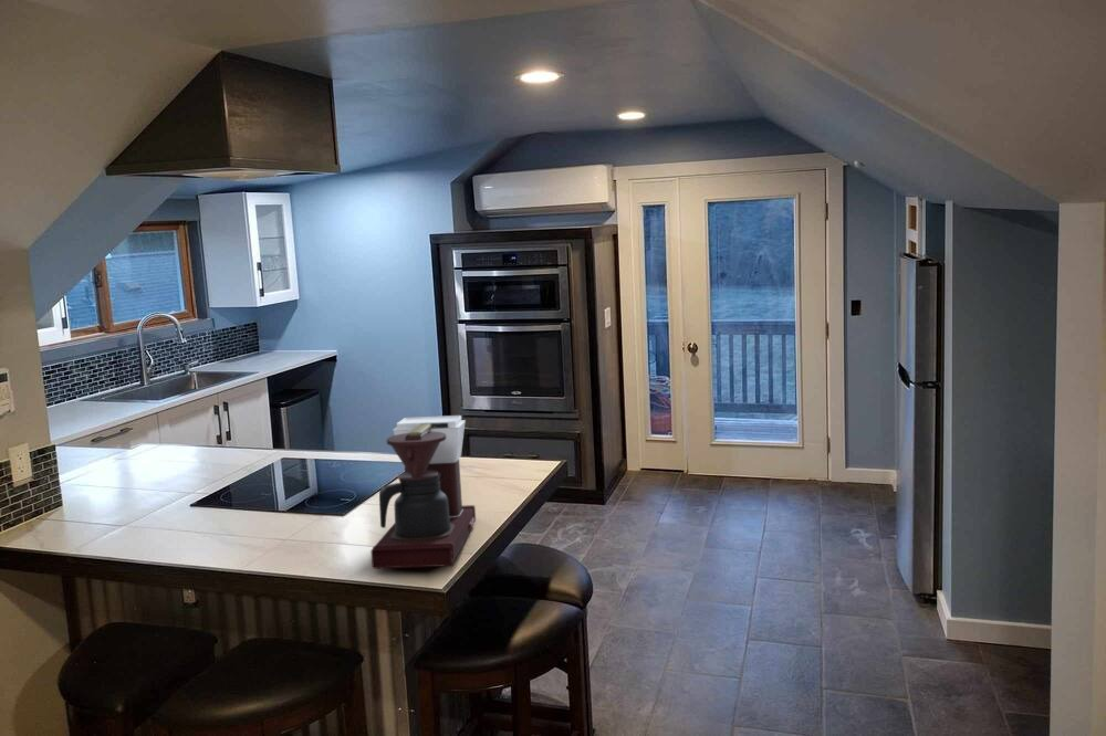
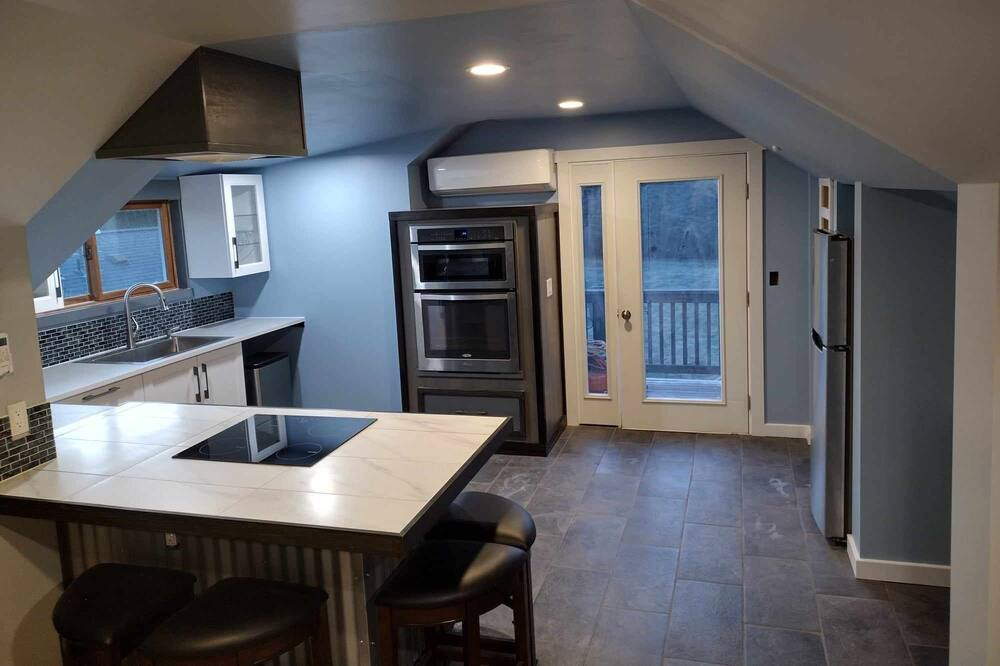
- coffee maker [371,414,477,570]
